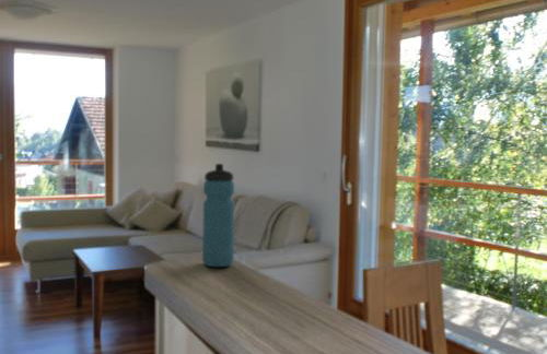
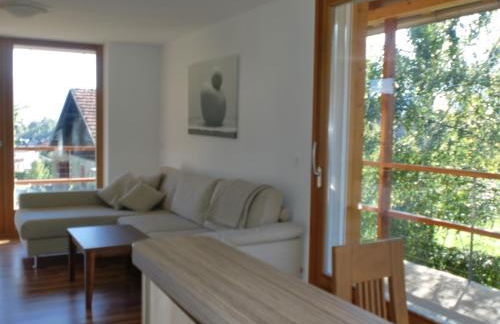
- water bottle [201,163,235,268]
